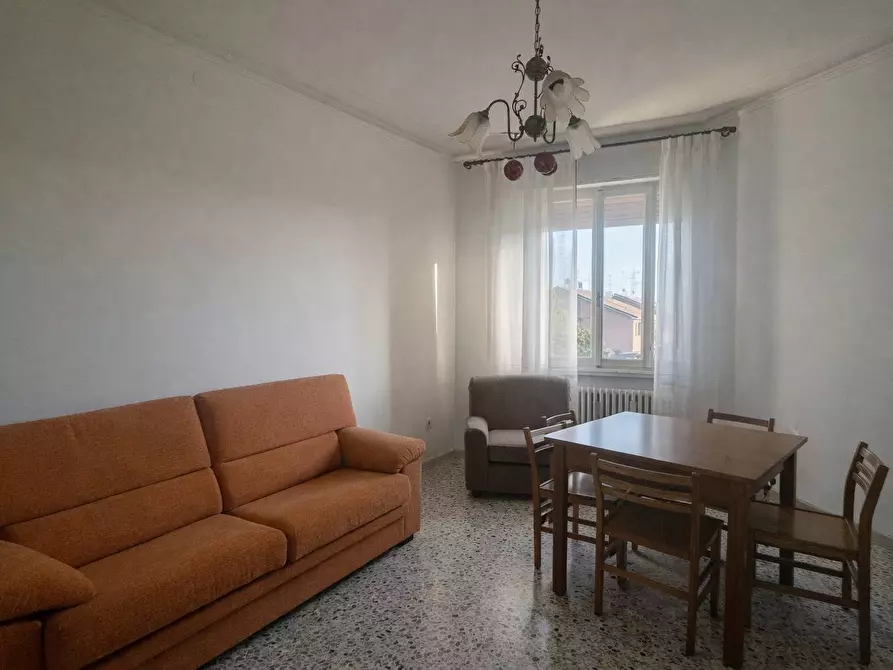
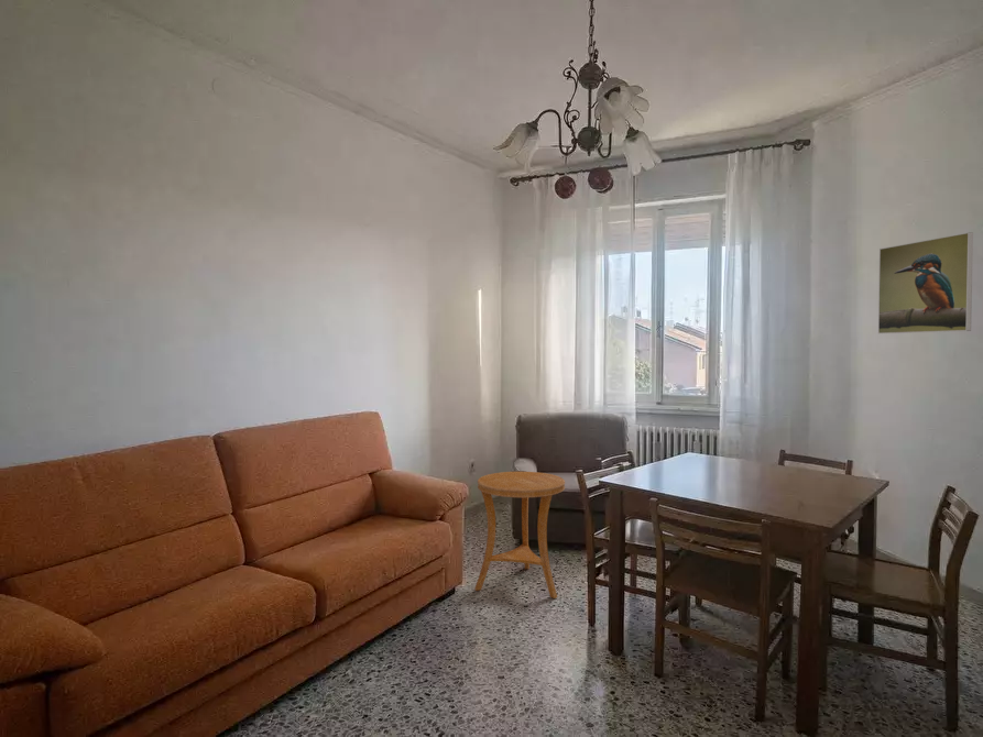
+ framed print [877,231,974,334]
+ side table [473,471,566,600]
